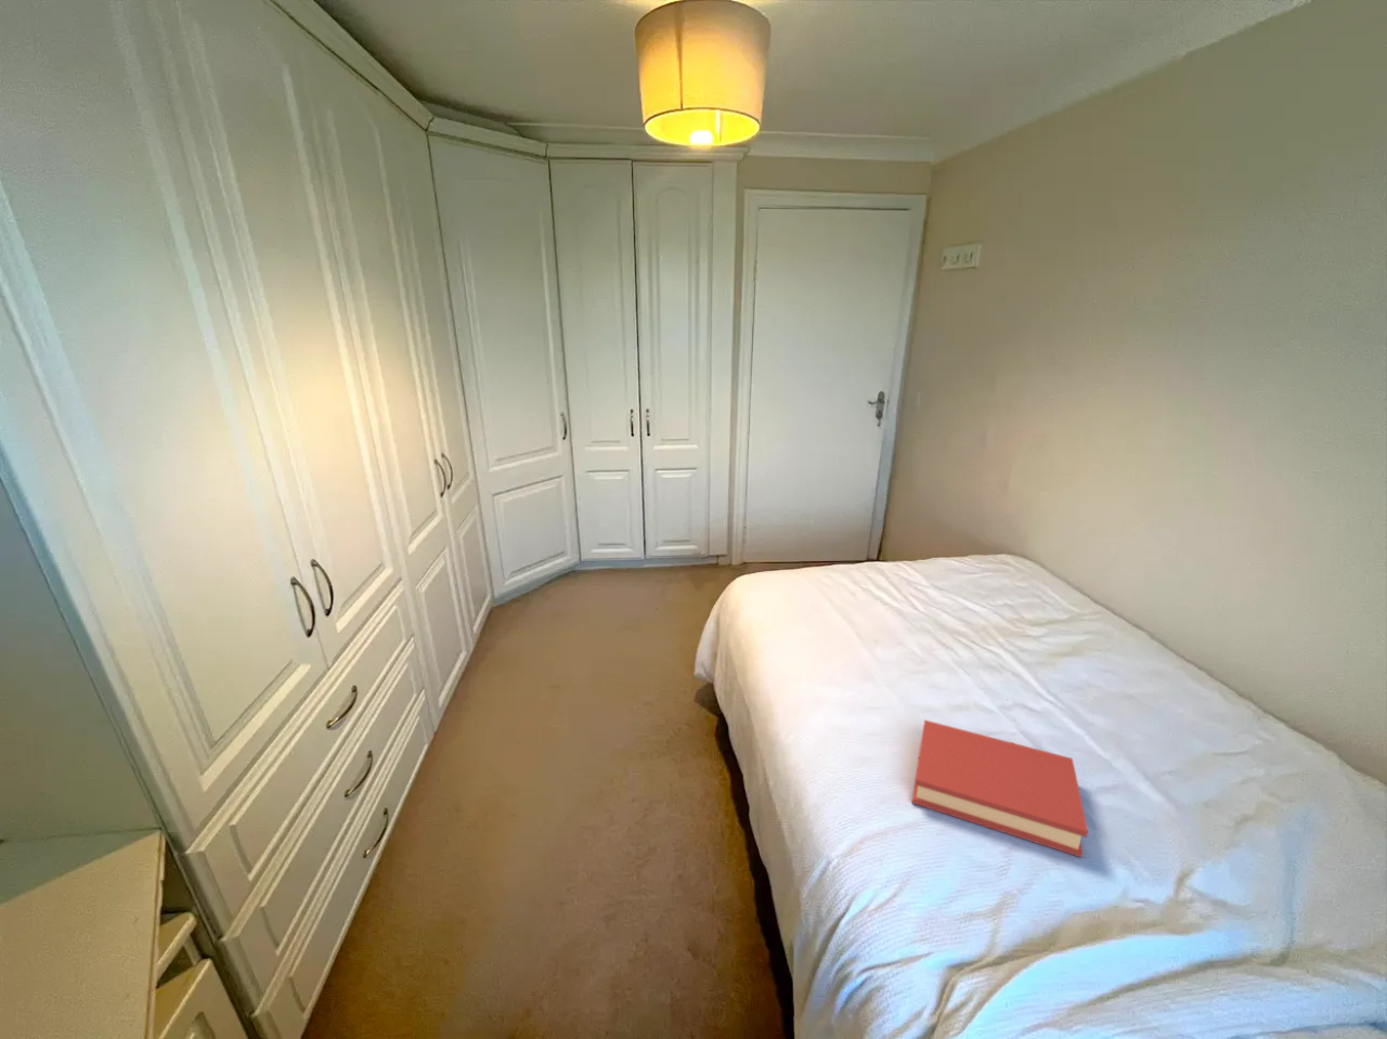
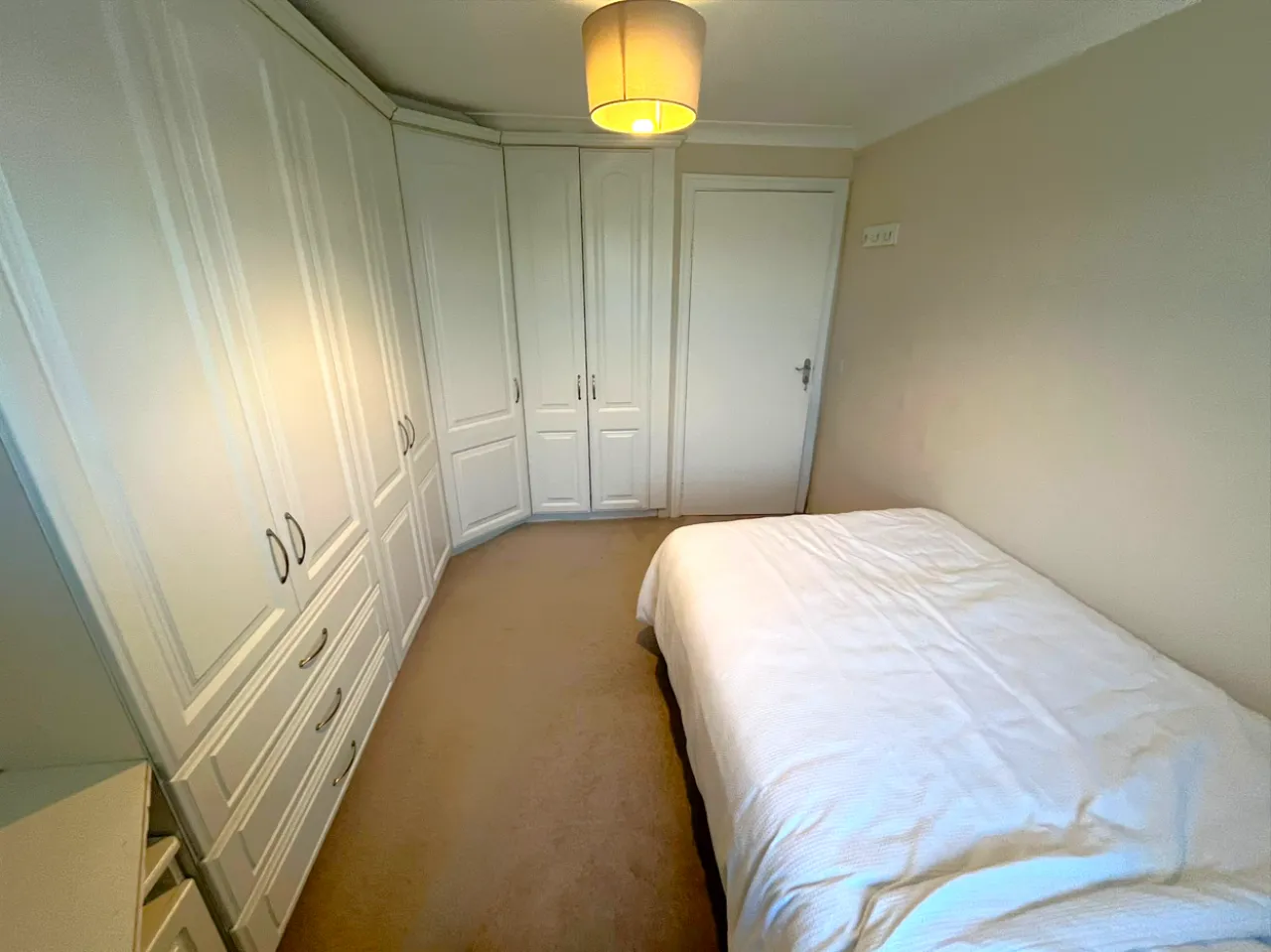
- hardback book [910,718,1089,858]
